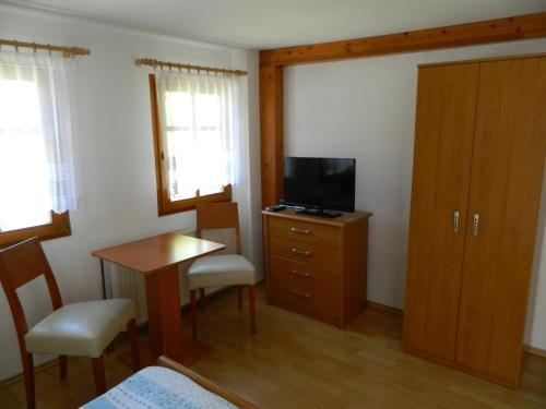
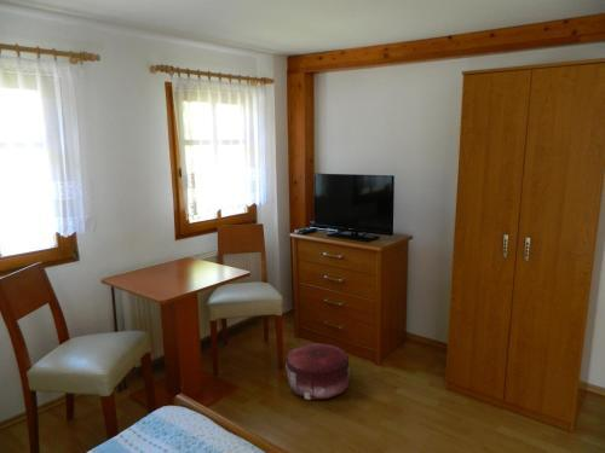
+ pouf [284,342,351,401]
